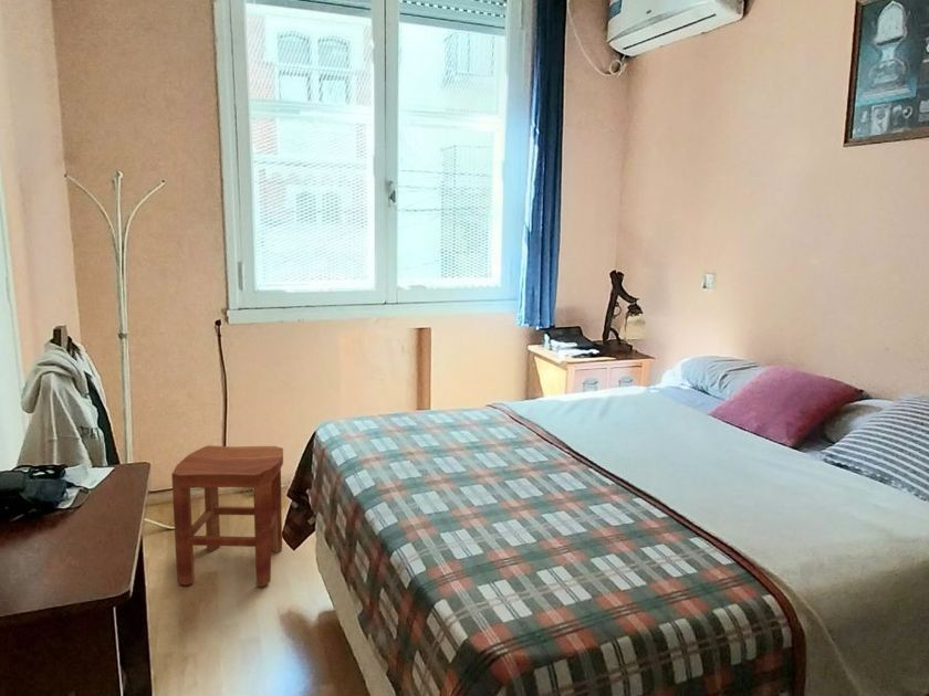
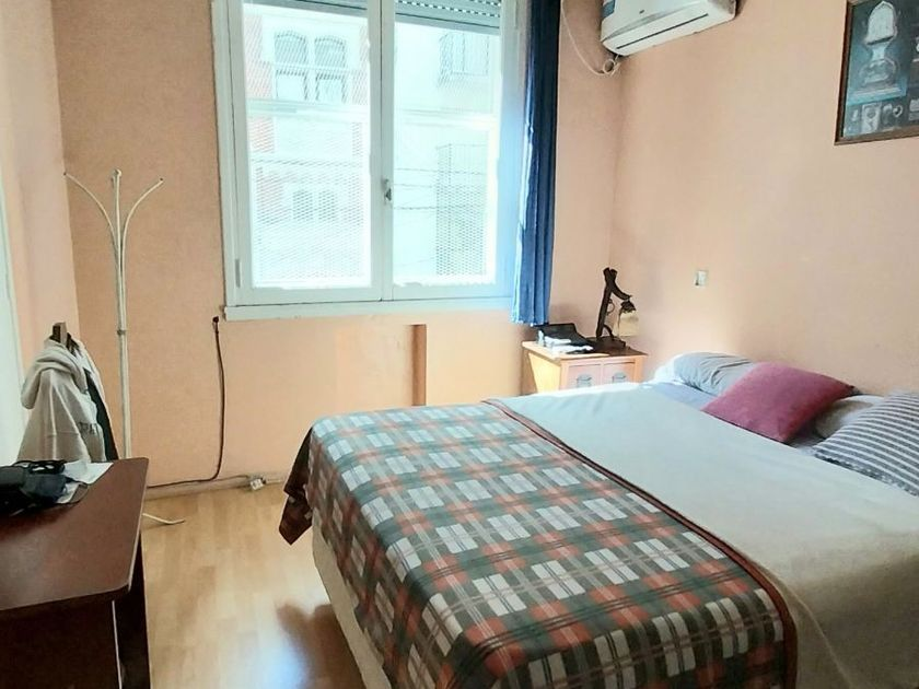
- stool [170,444,284,588]
